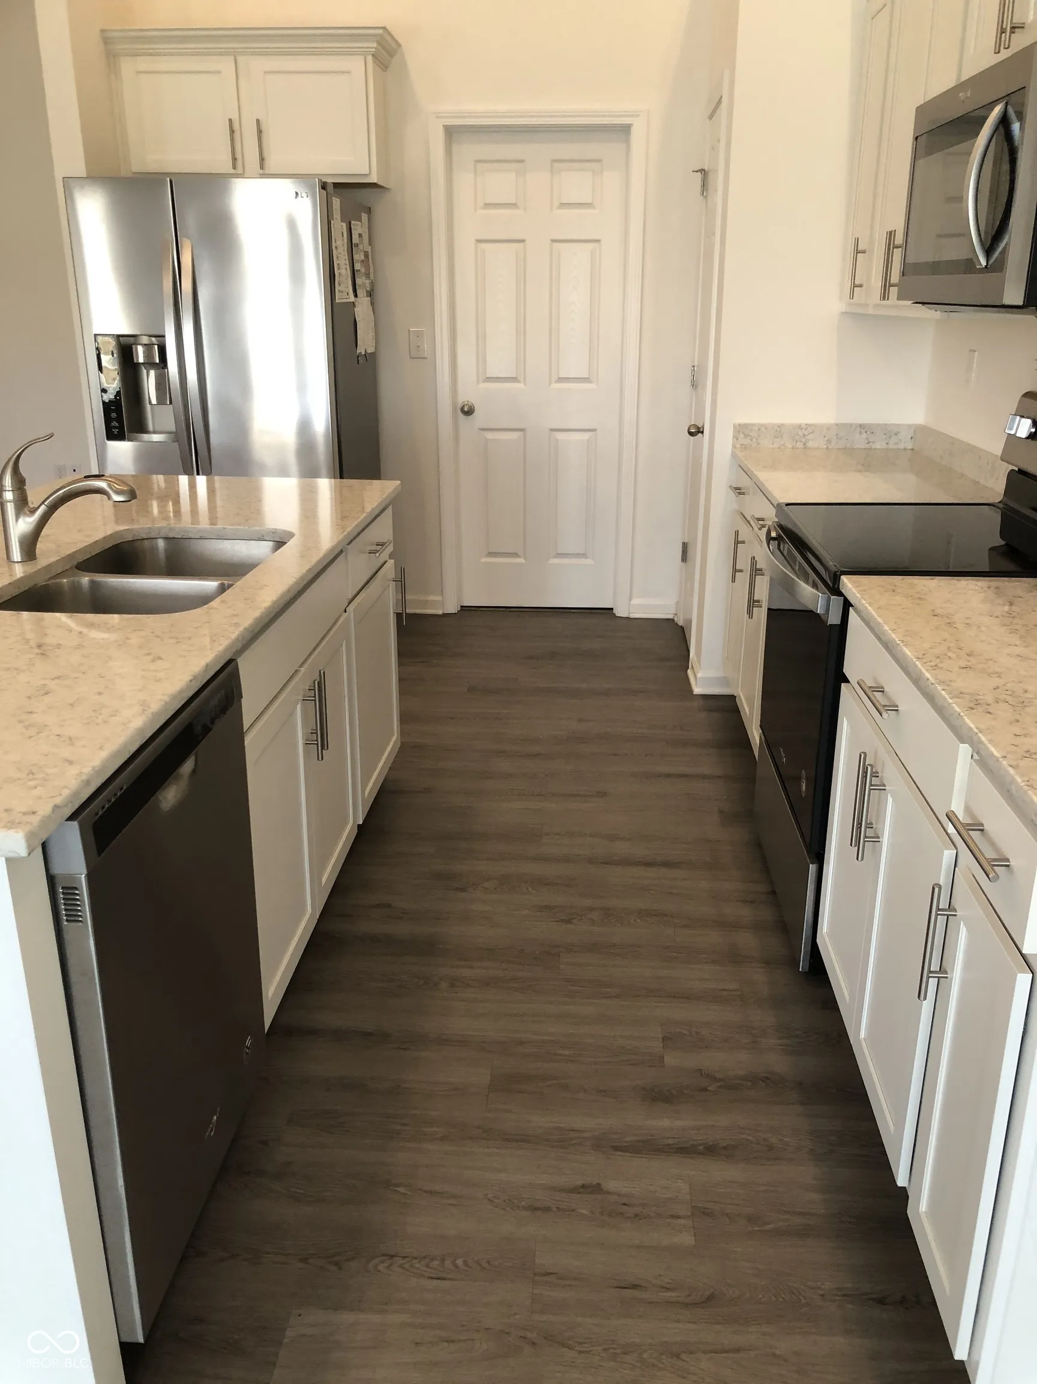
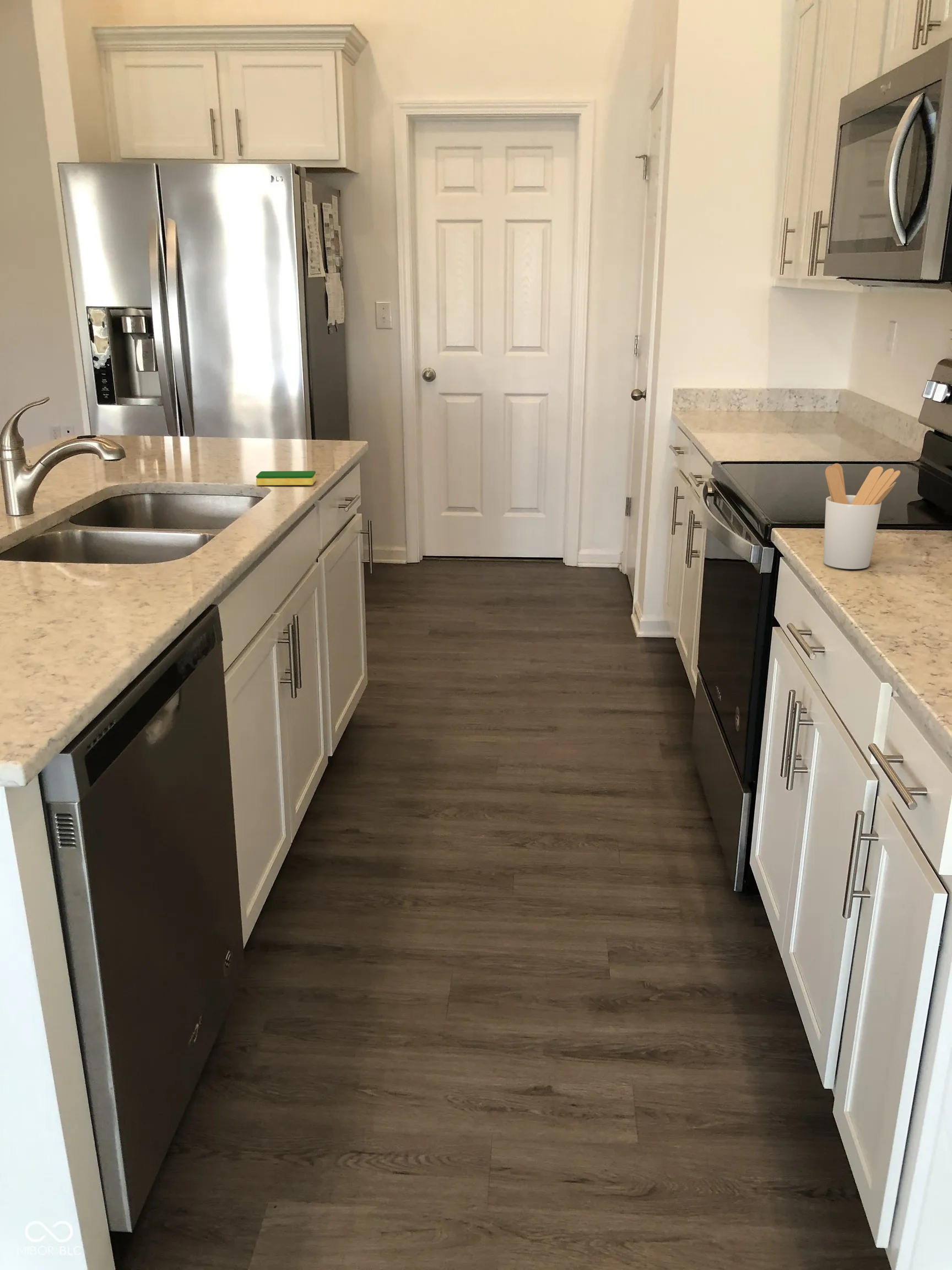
+ utensil holder [823,463,901,570]
+ dish sponge [256,470,316,486]
